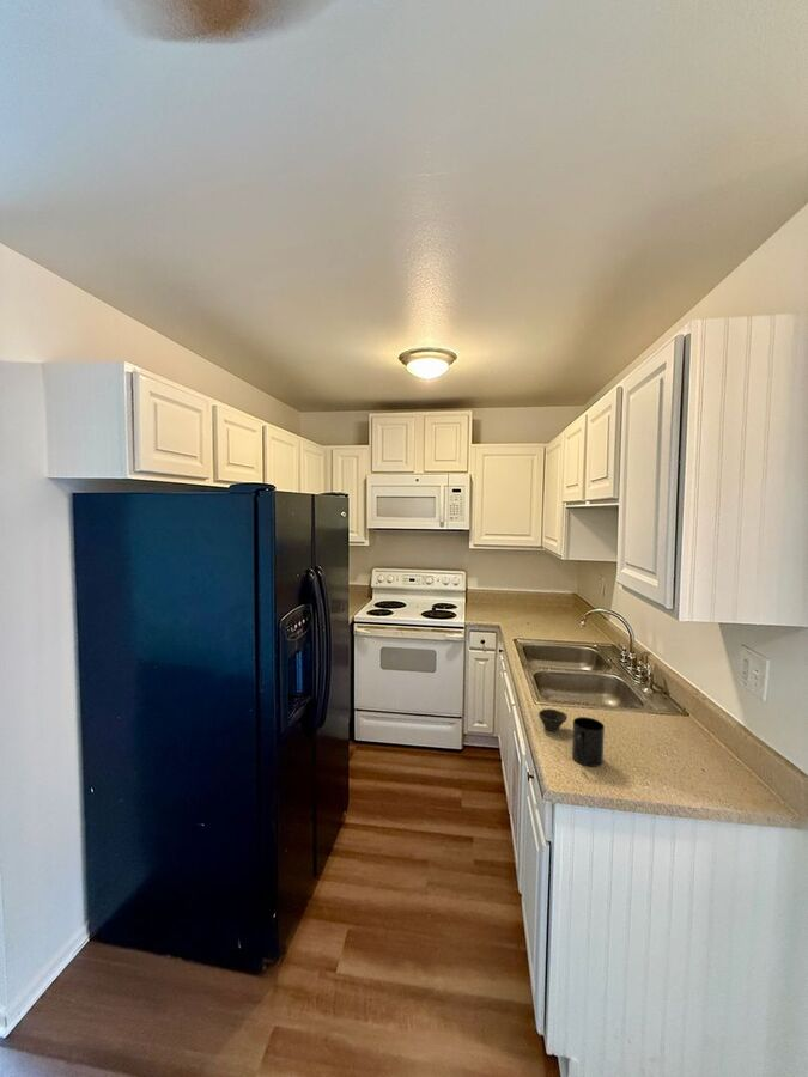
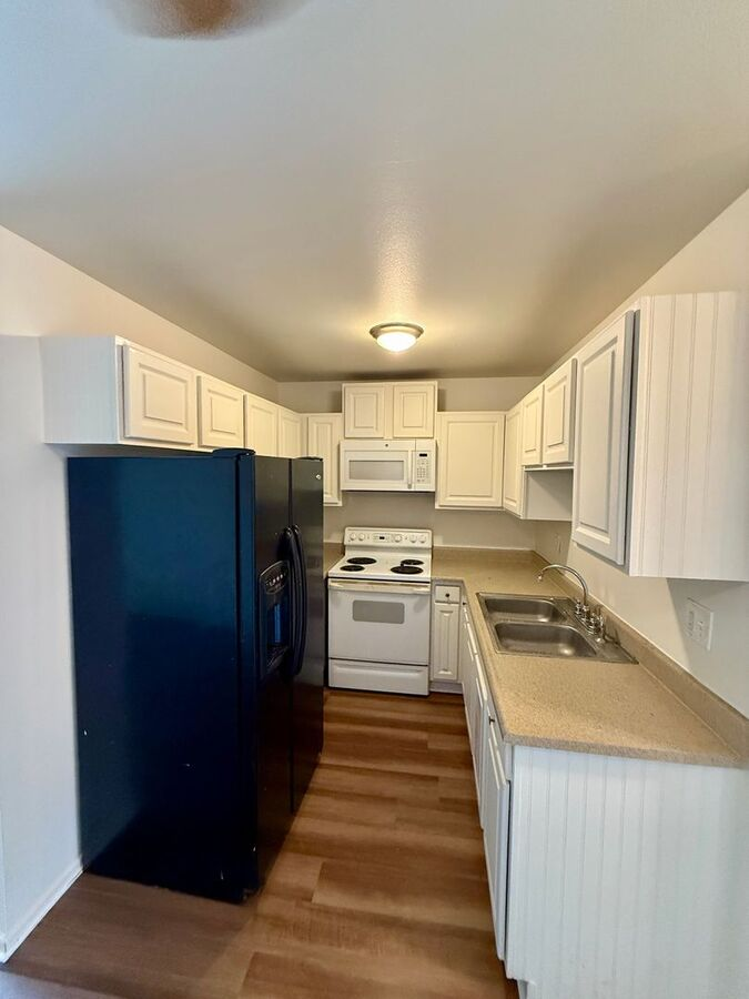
- cup [537,707,569,732]
- mug [571,716,606,768]
